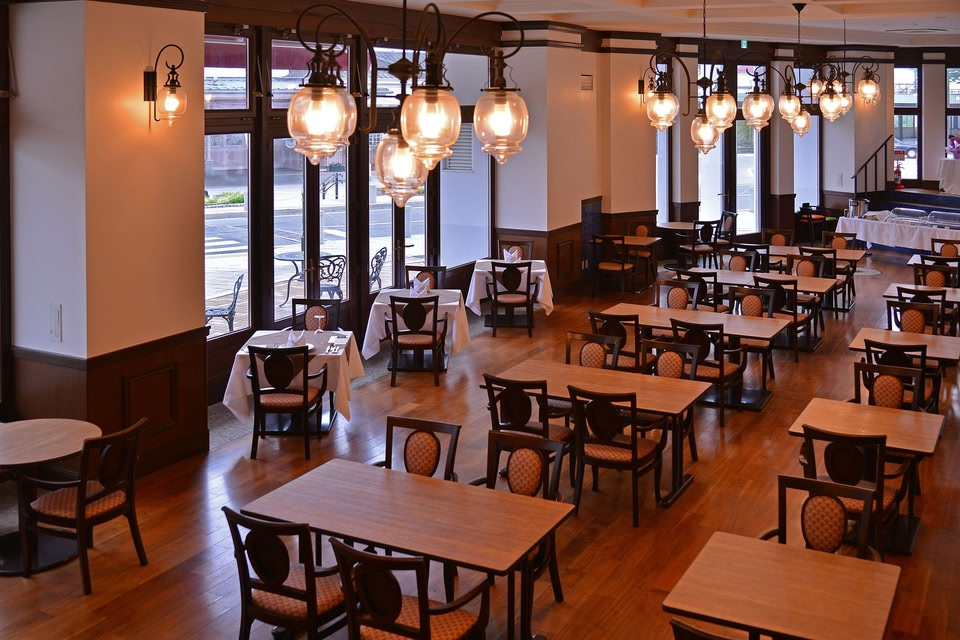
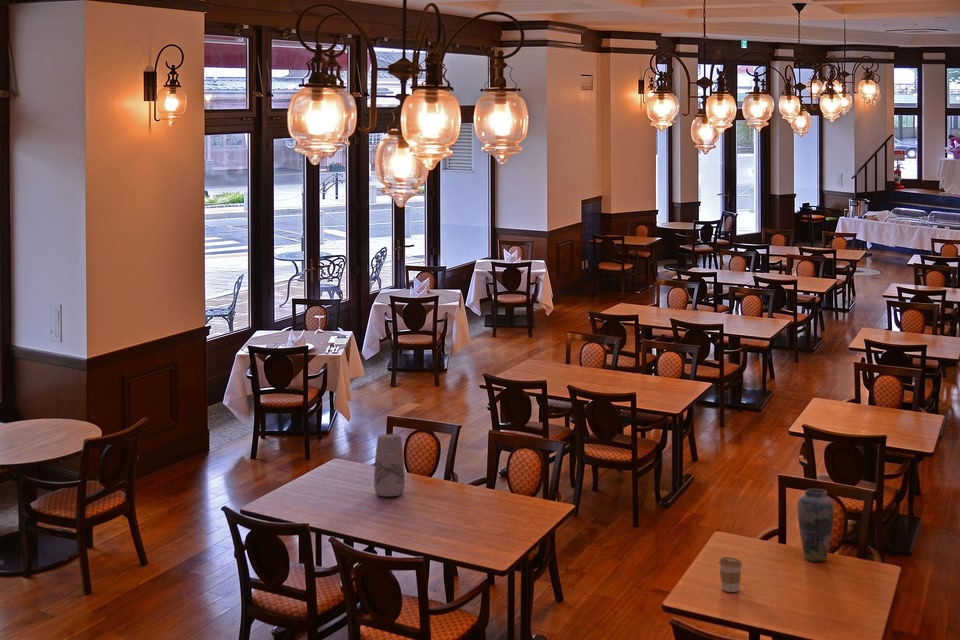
+ vase [373,433,406,497]
+ vase [797,488,835,562]
+ coffee cup [718,556,743,593]
